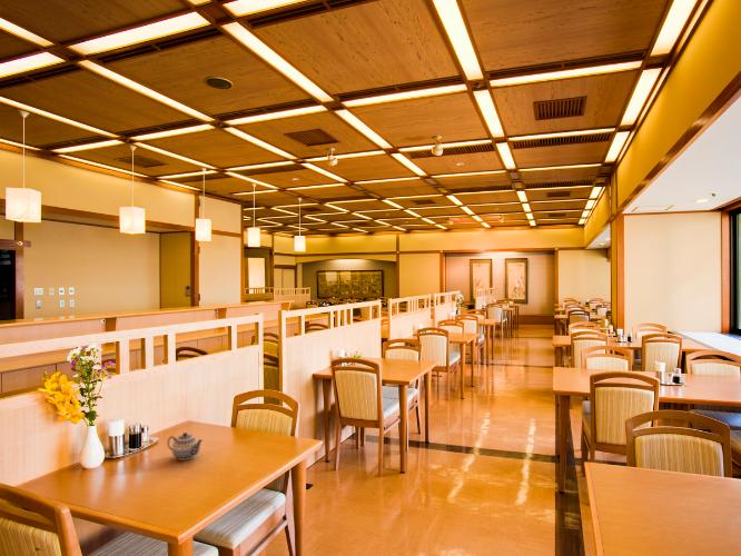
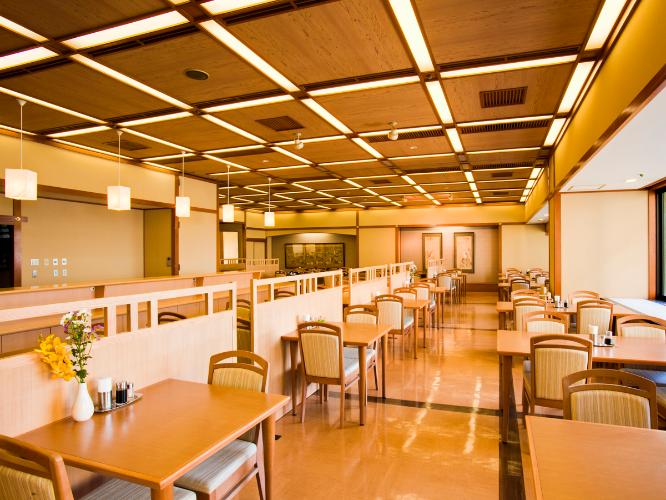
- teapot [166,431,204,461]
